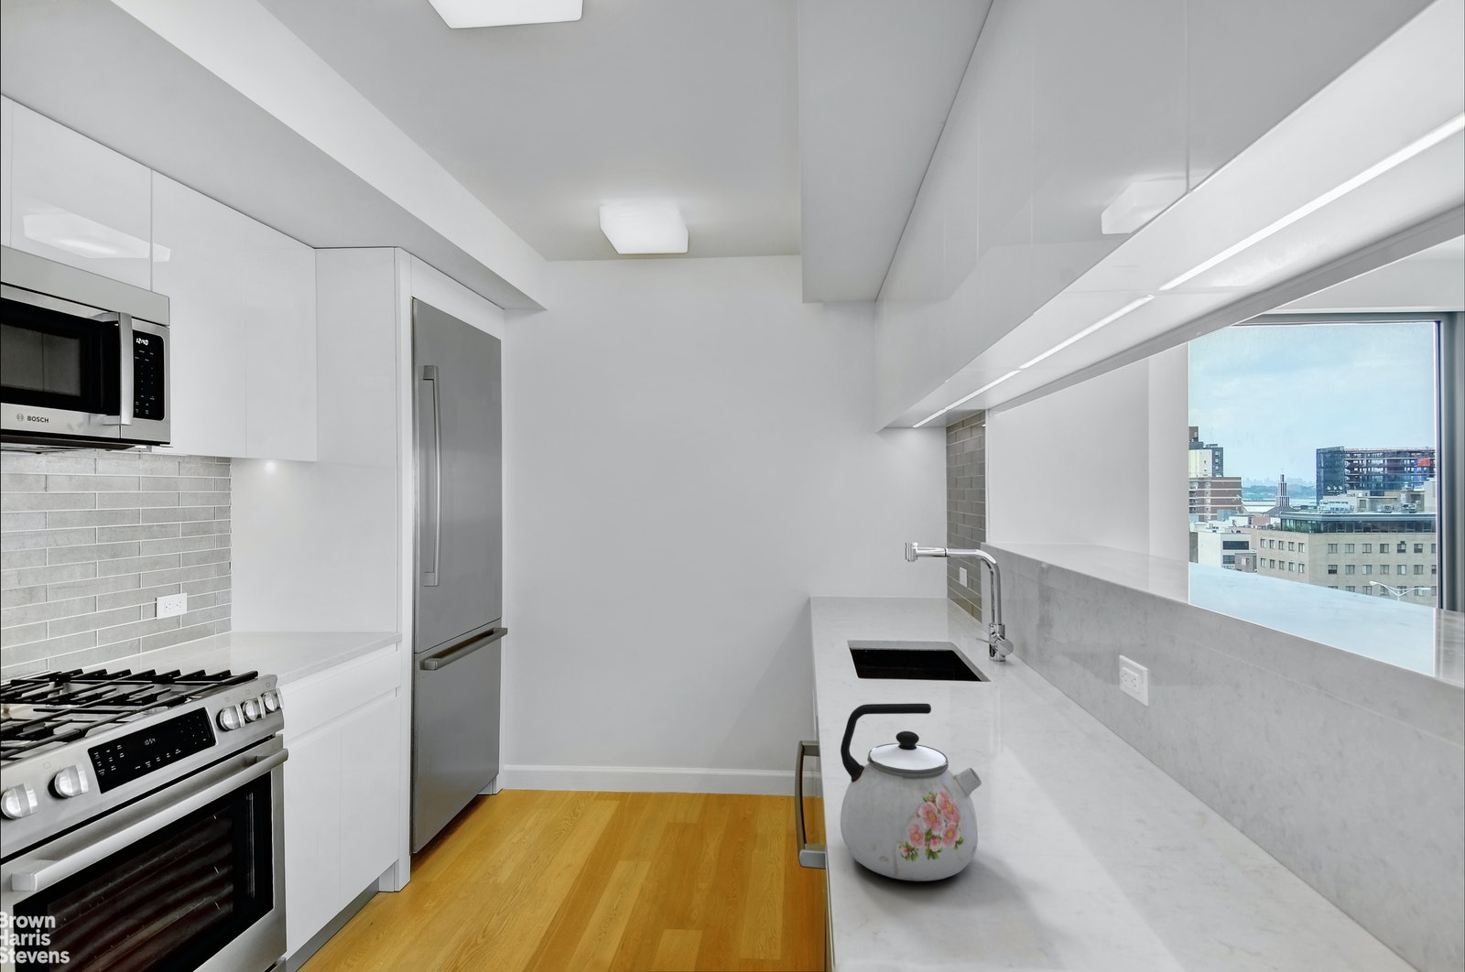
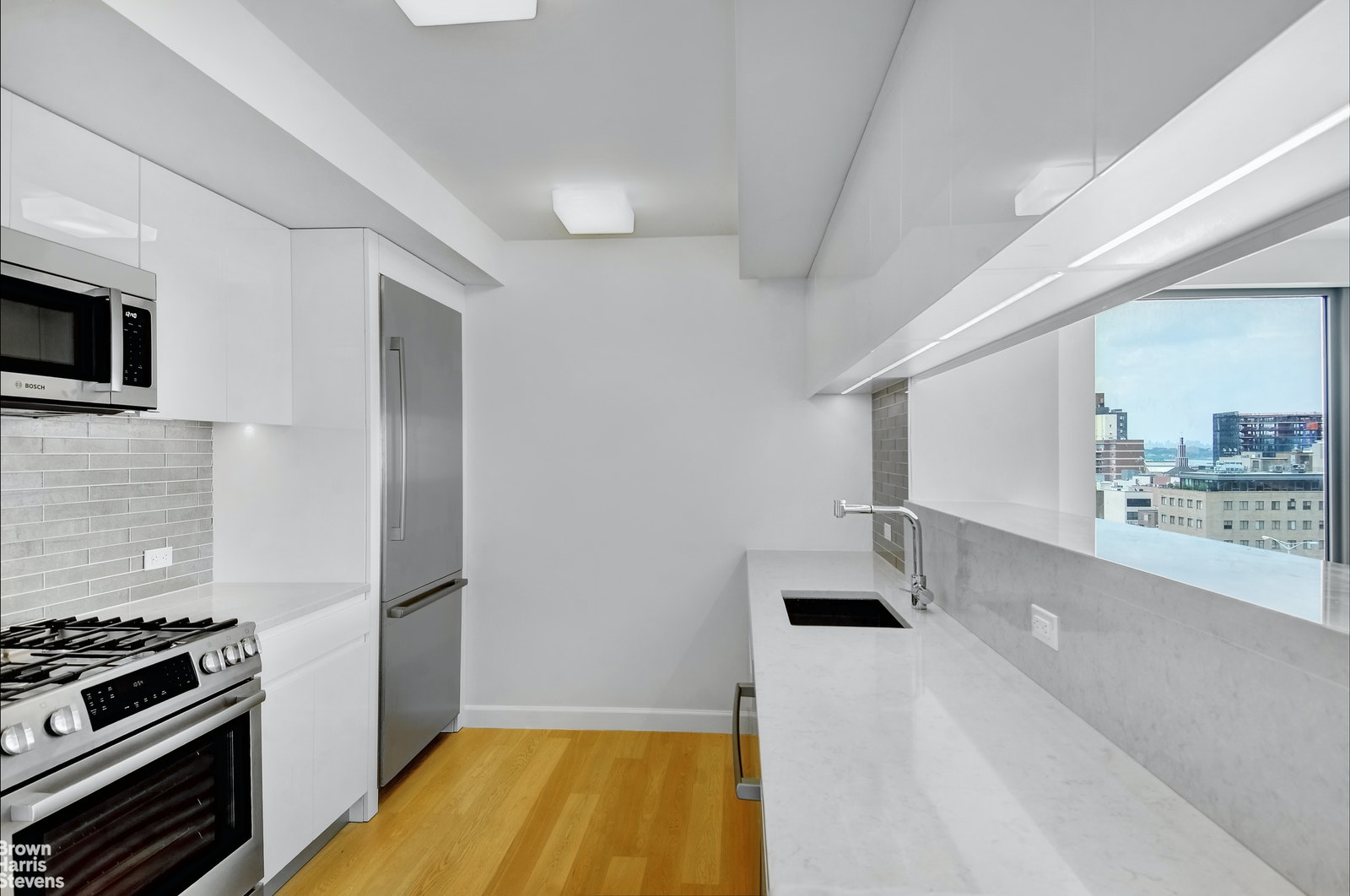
- kettle [840,703,982,882]
